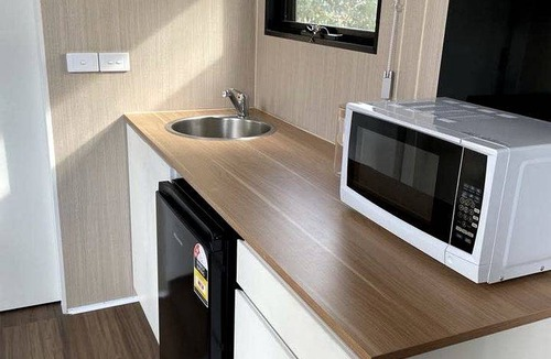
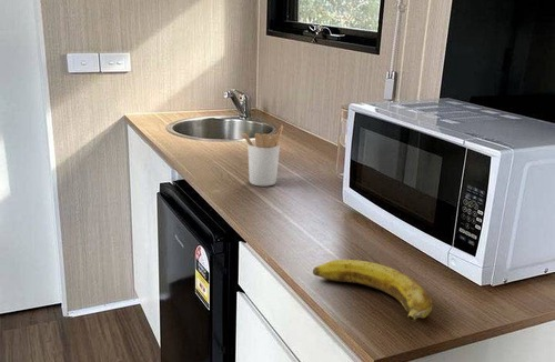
+ banana [312,259,433,322]
+ utensil holder [241,124,284,187]
